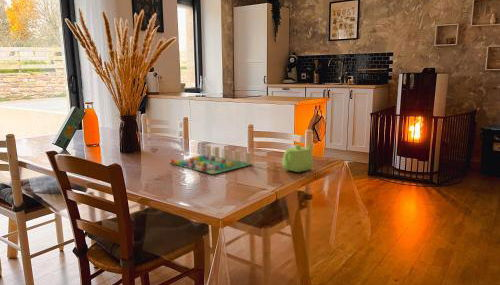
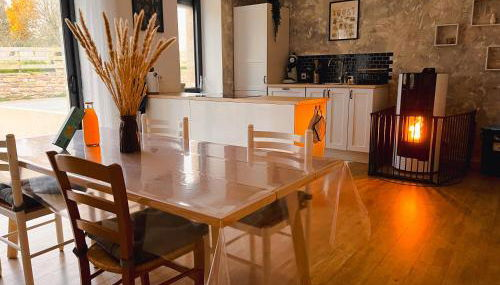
- teapot [281,143,315,173]
- board game [169,144,254,175]
